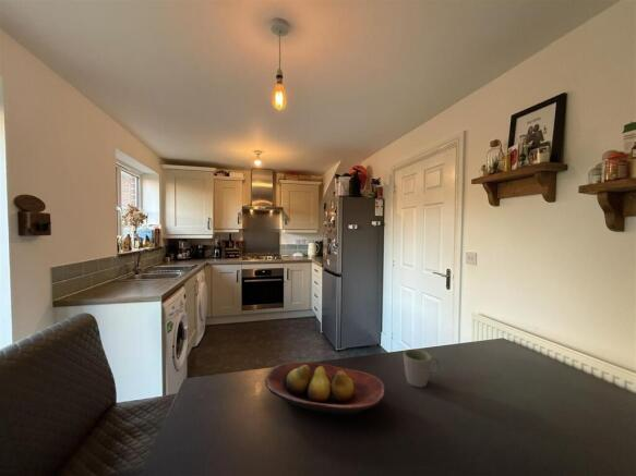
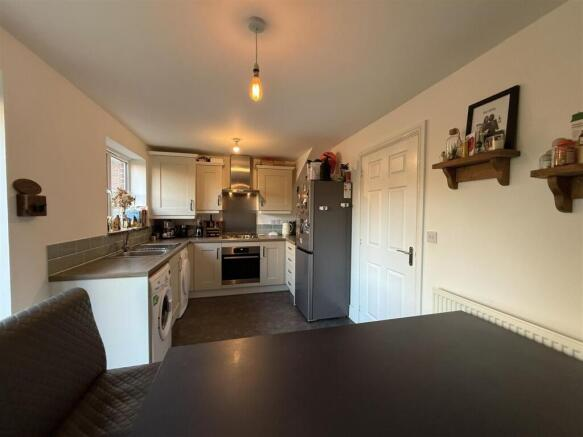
- mug [403,349,441,388]
- fruit bowl [264,362,386,416]
